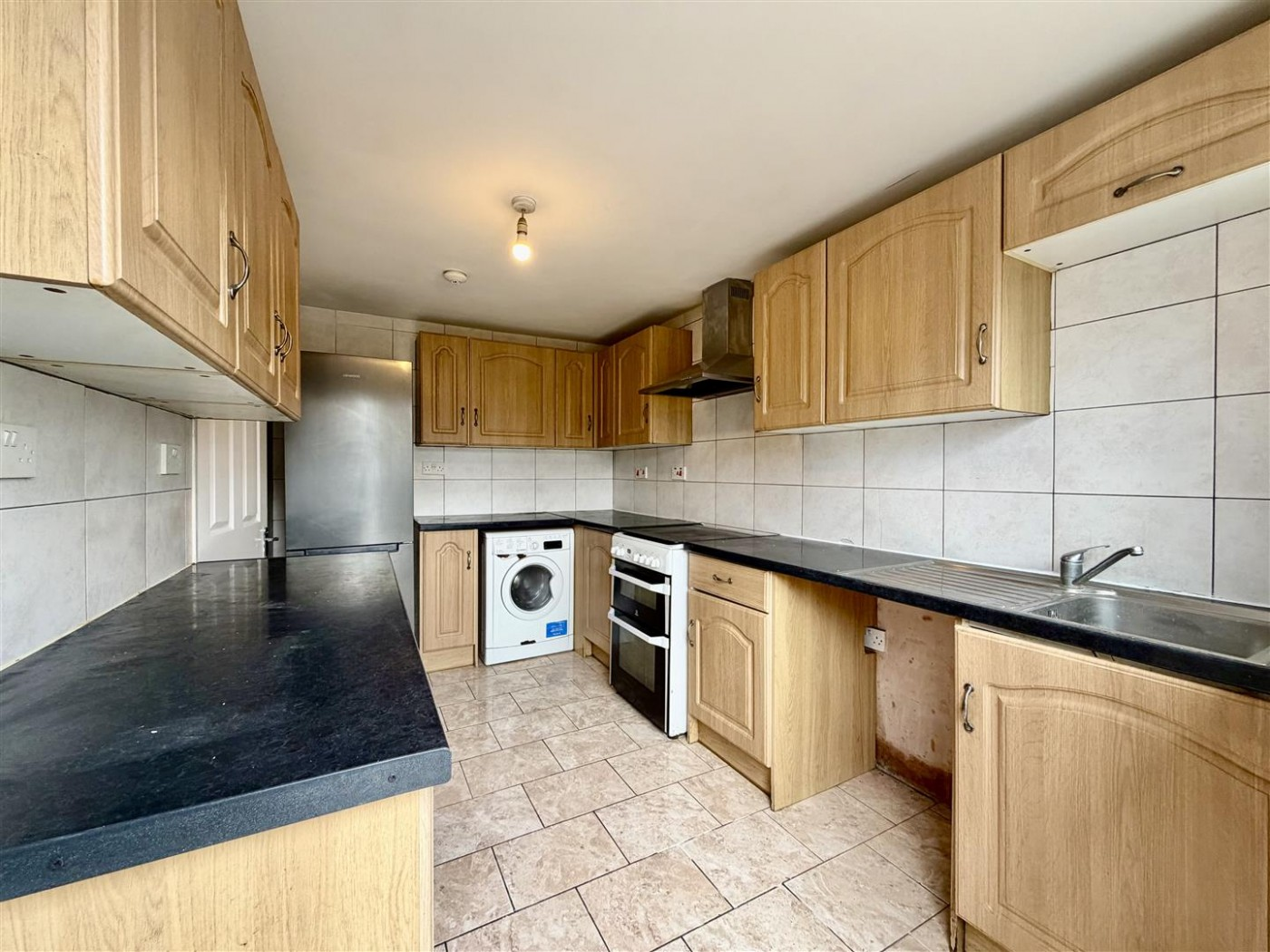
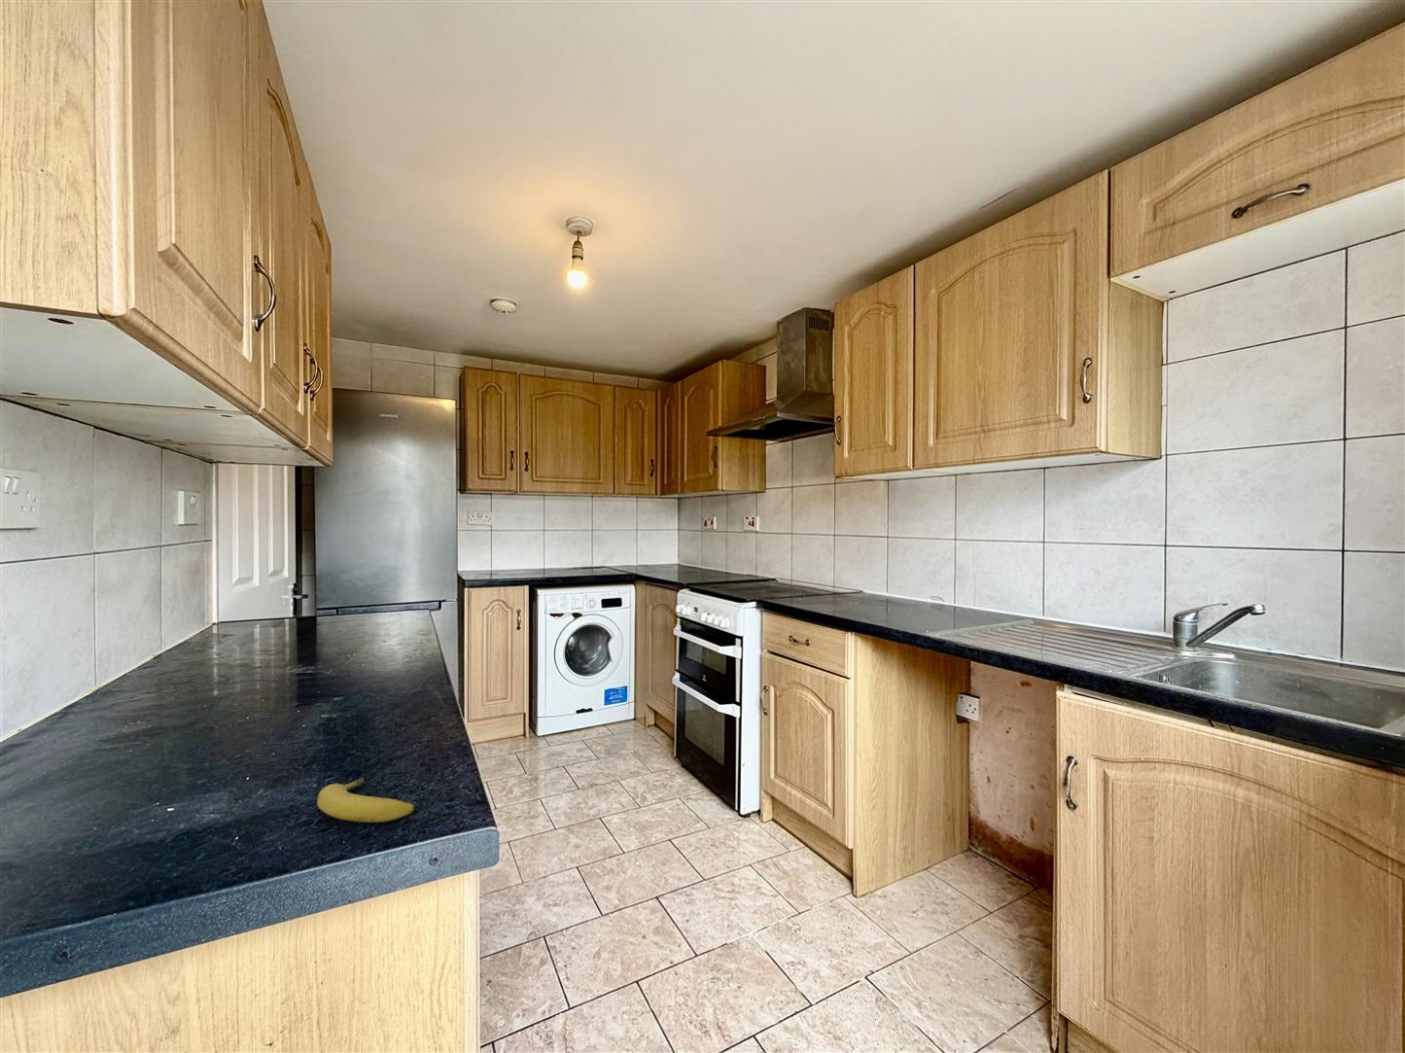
+ fruit [316,776,415,823]
